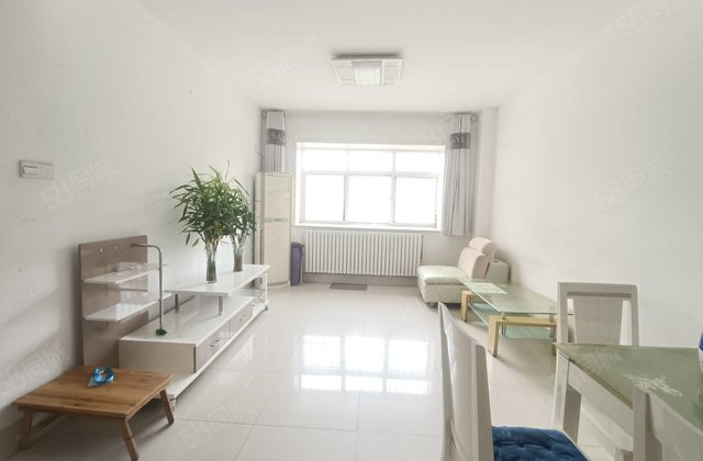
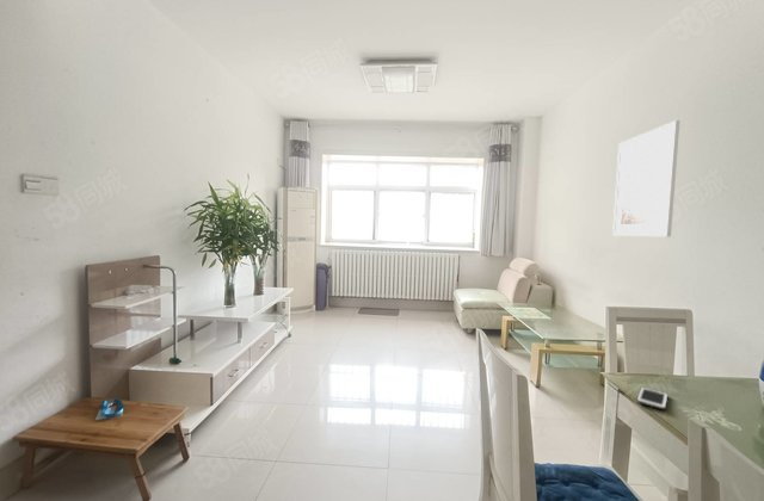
+ cell phone [636,386,668,410]
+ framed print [611,119,680,239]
